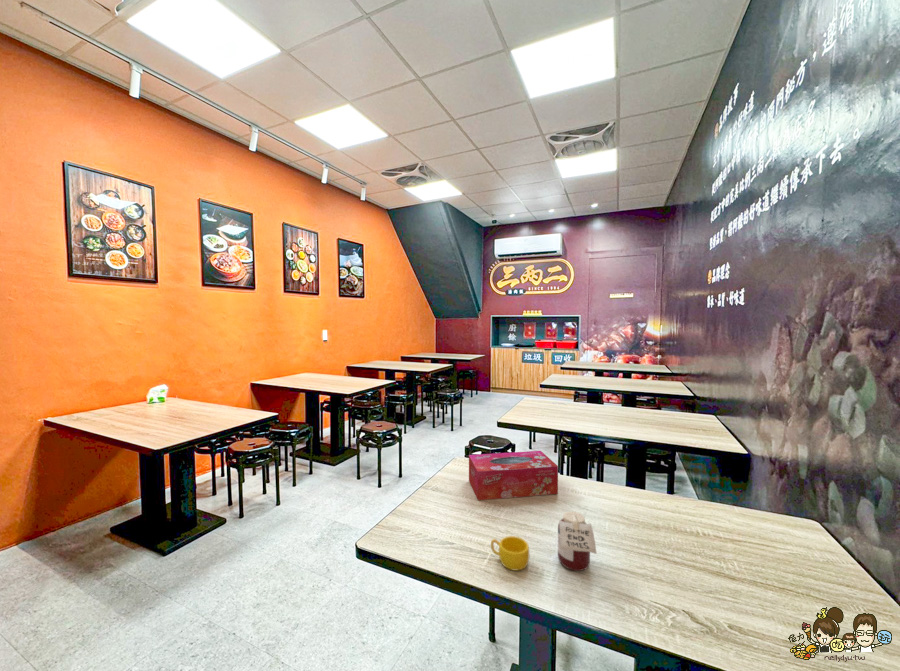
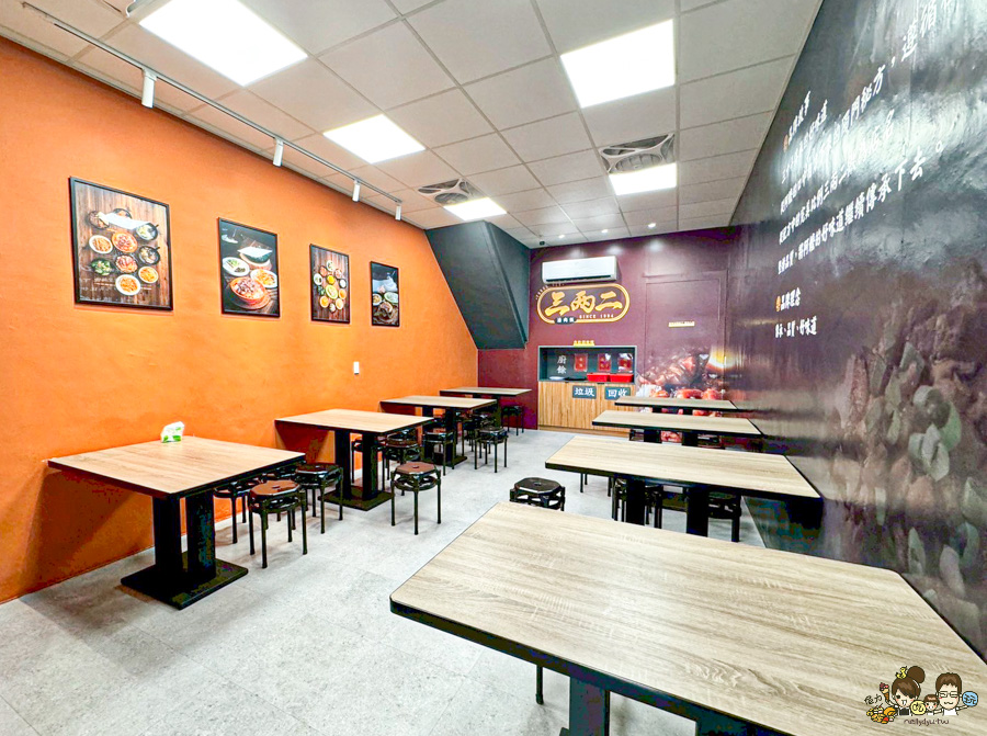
- jar [557,510,598,572]
- cup [490,535,531,571]
- tissue box [468,450,559,501]
